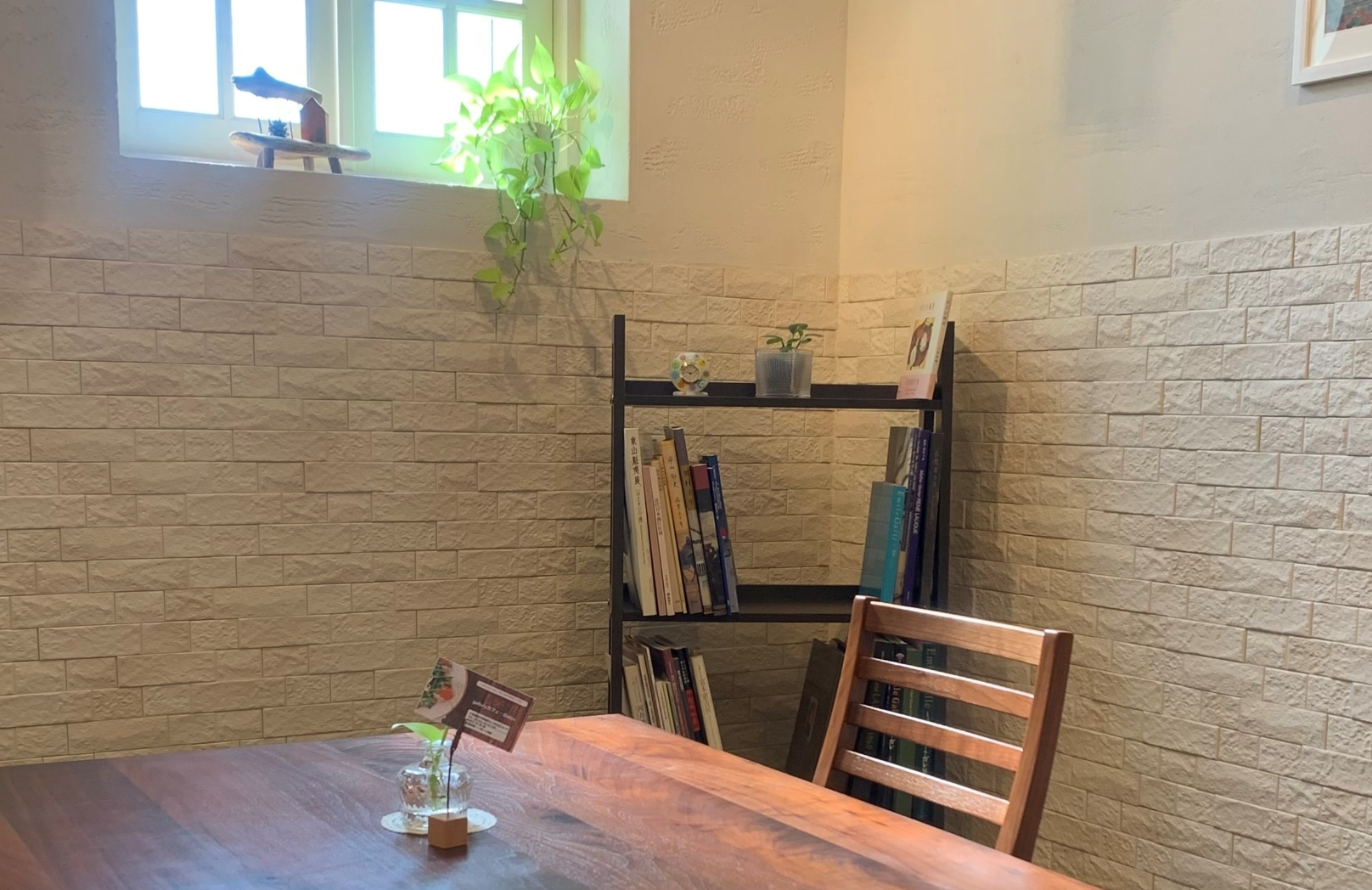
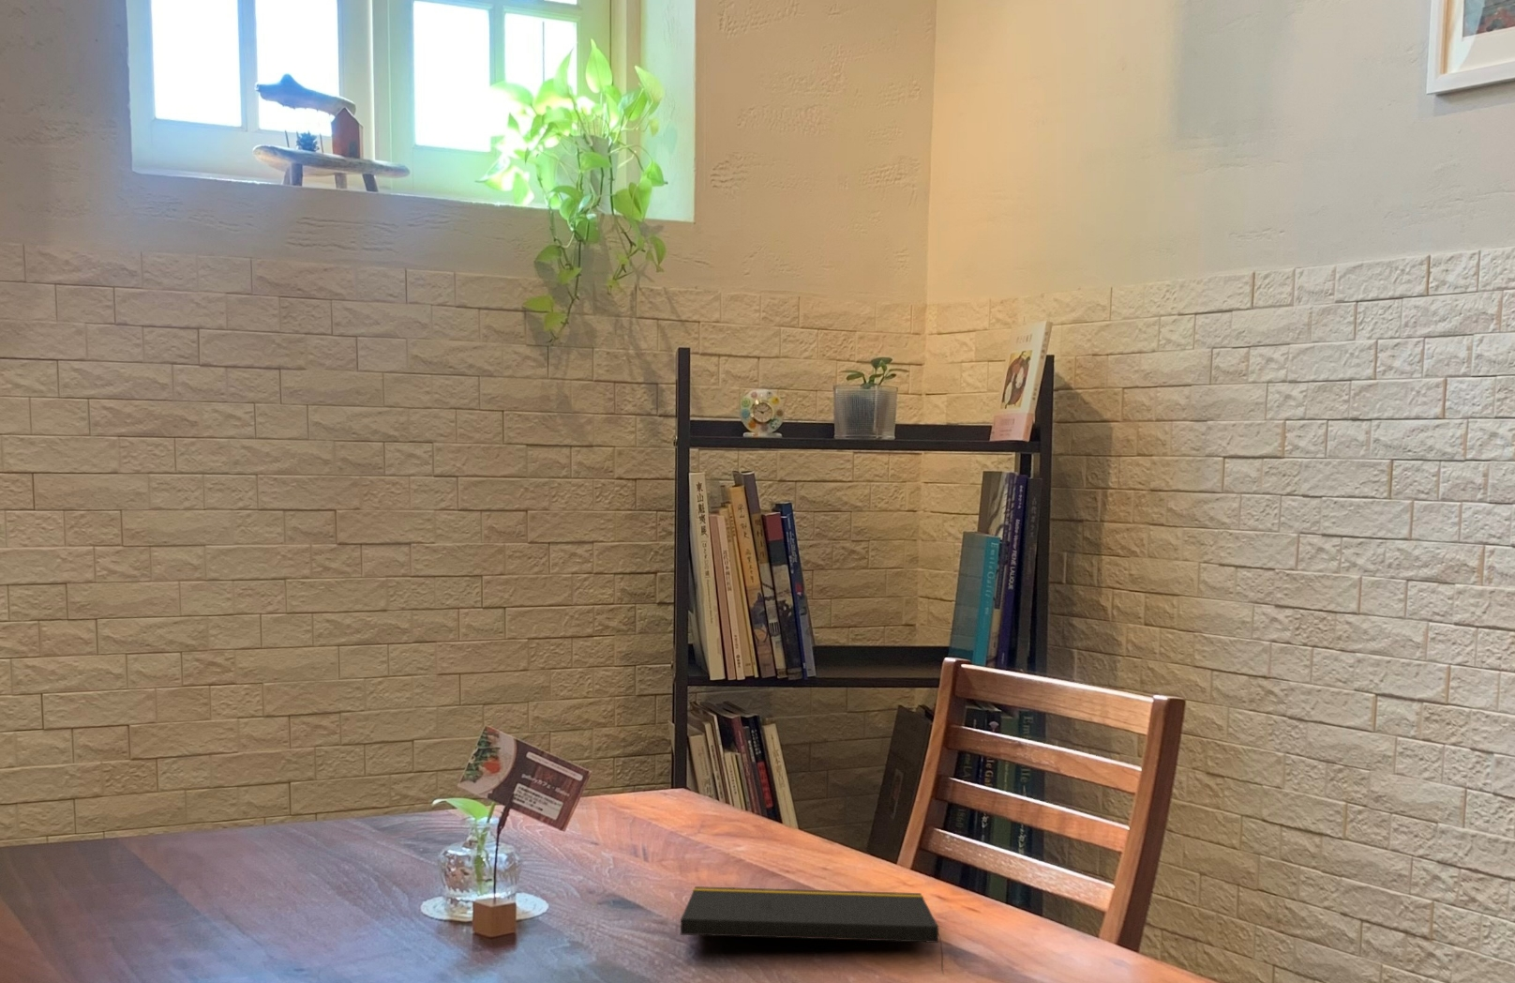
+ notepad [680,886,945,975]
